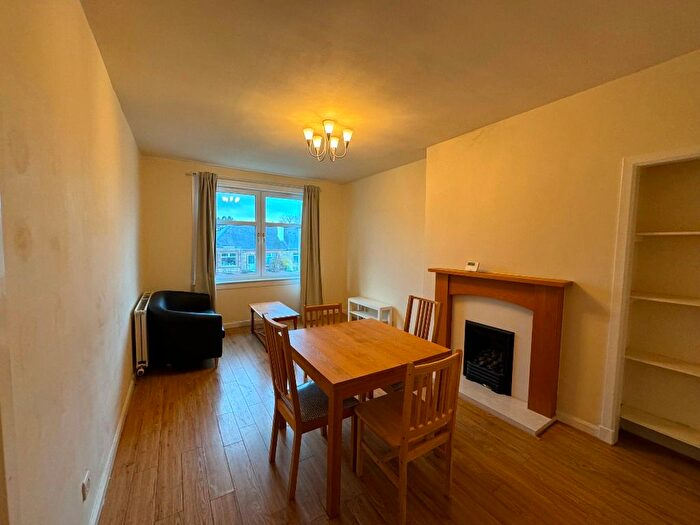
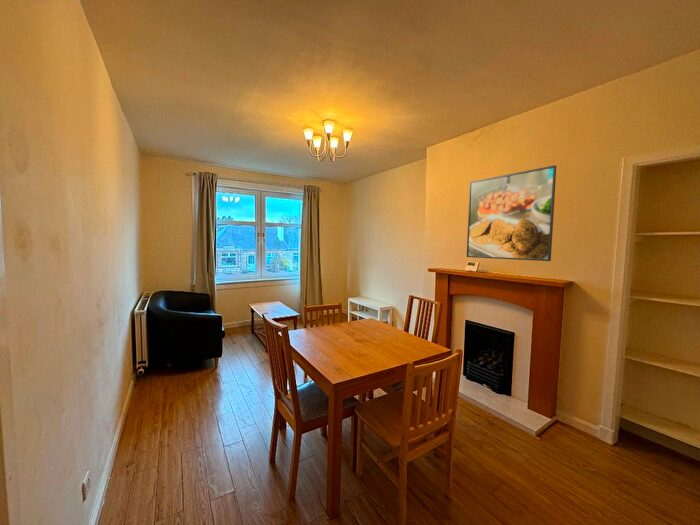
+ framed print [466,164,557,262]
